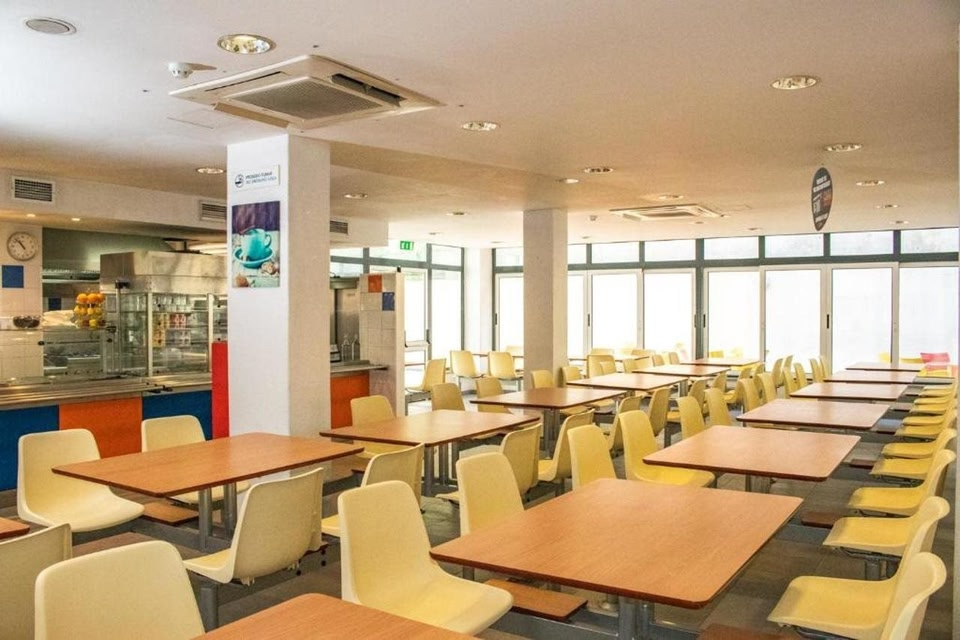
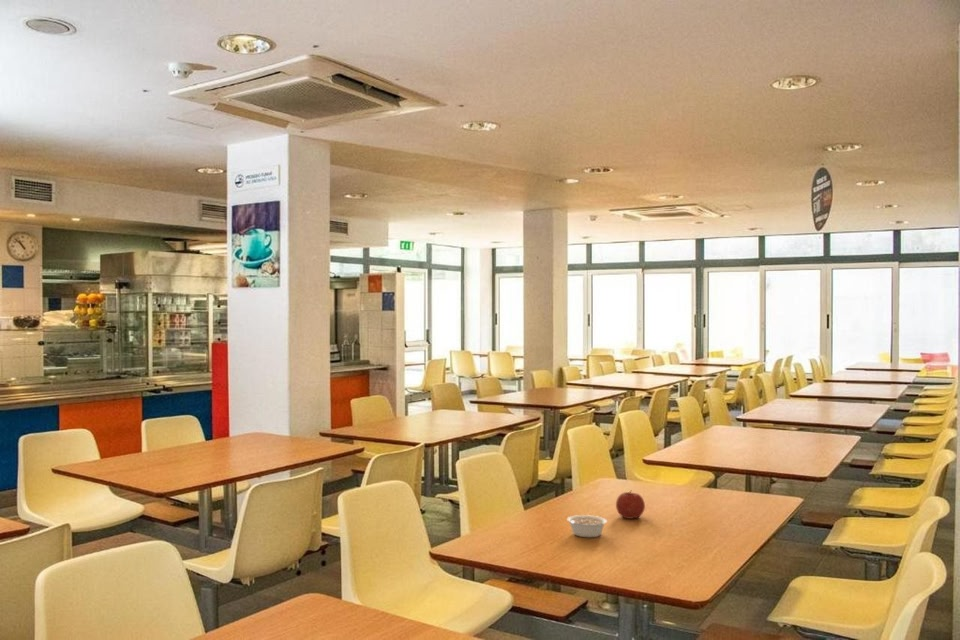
+ fruit [615,489,646,520]
+ legume [566,514,608,538]
